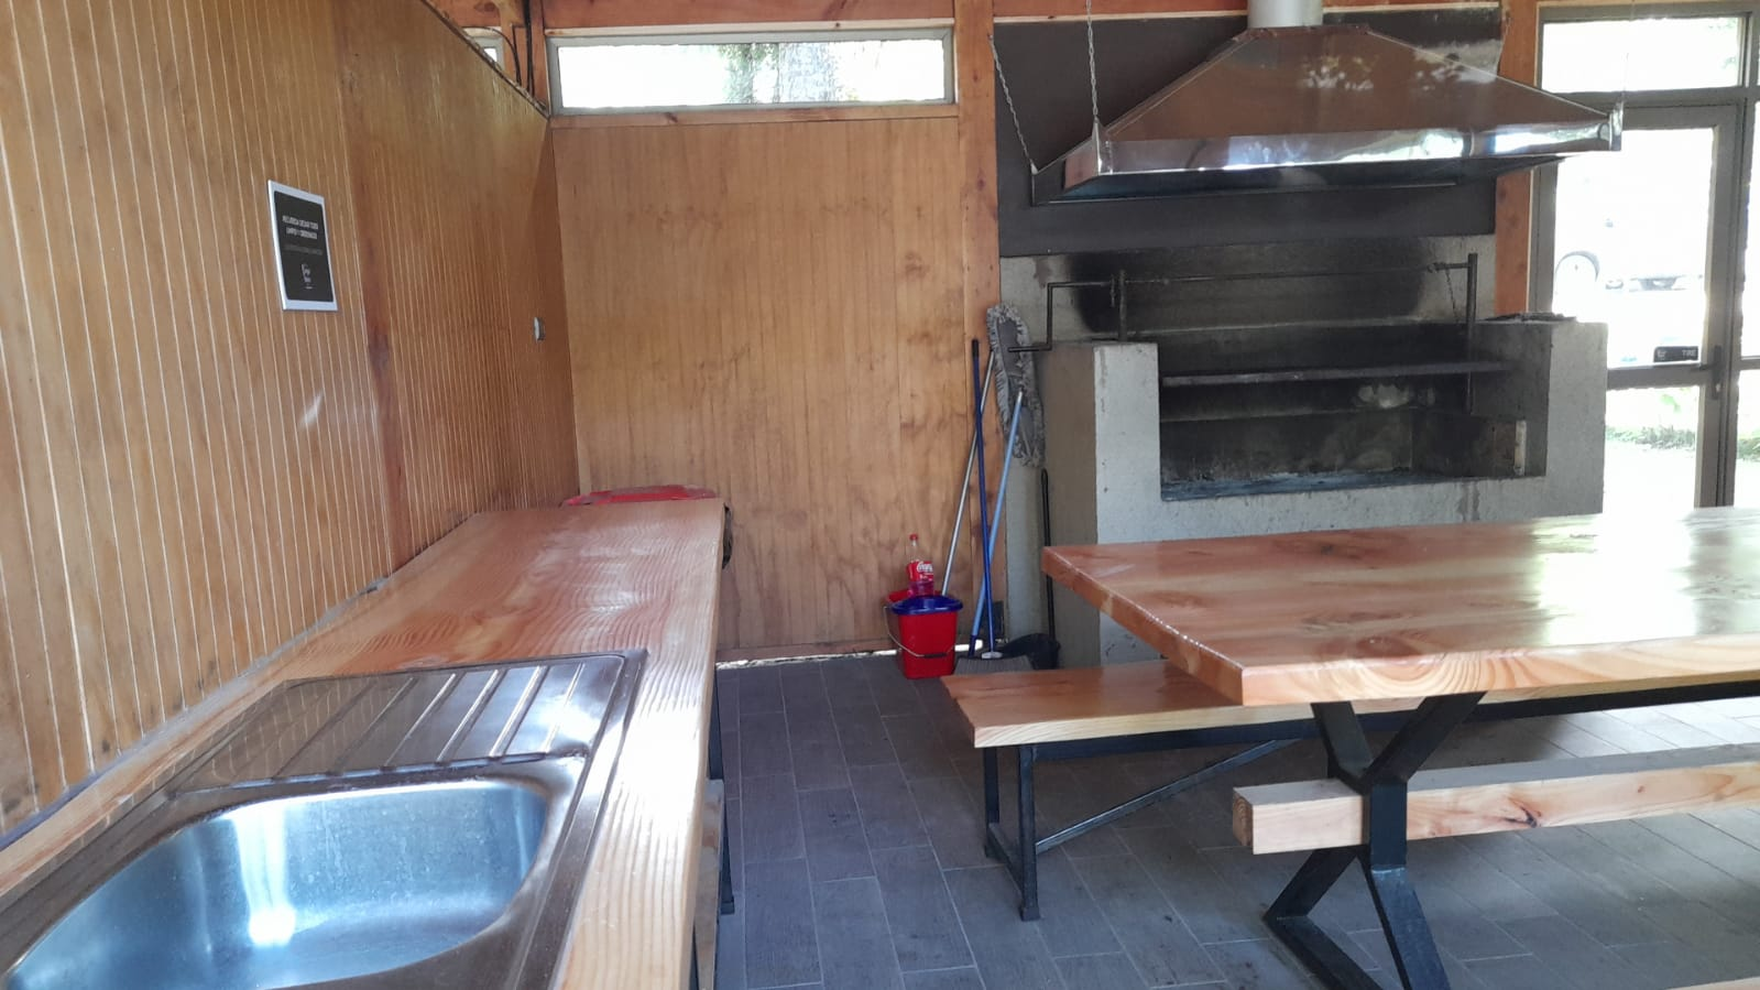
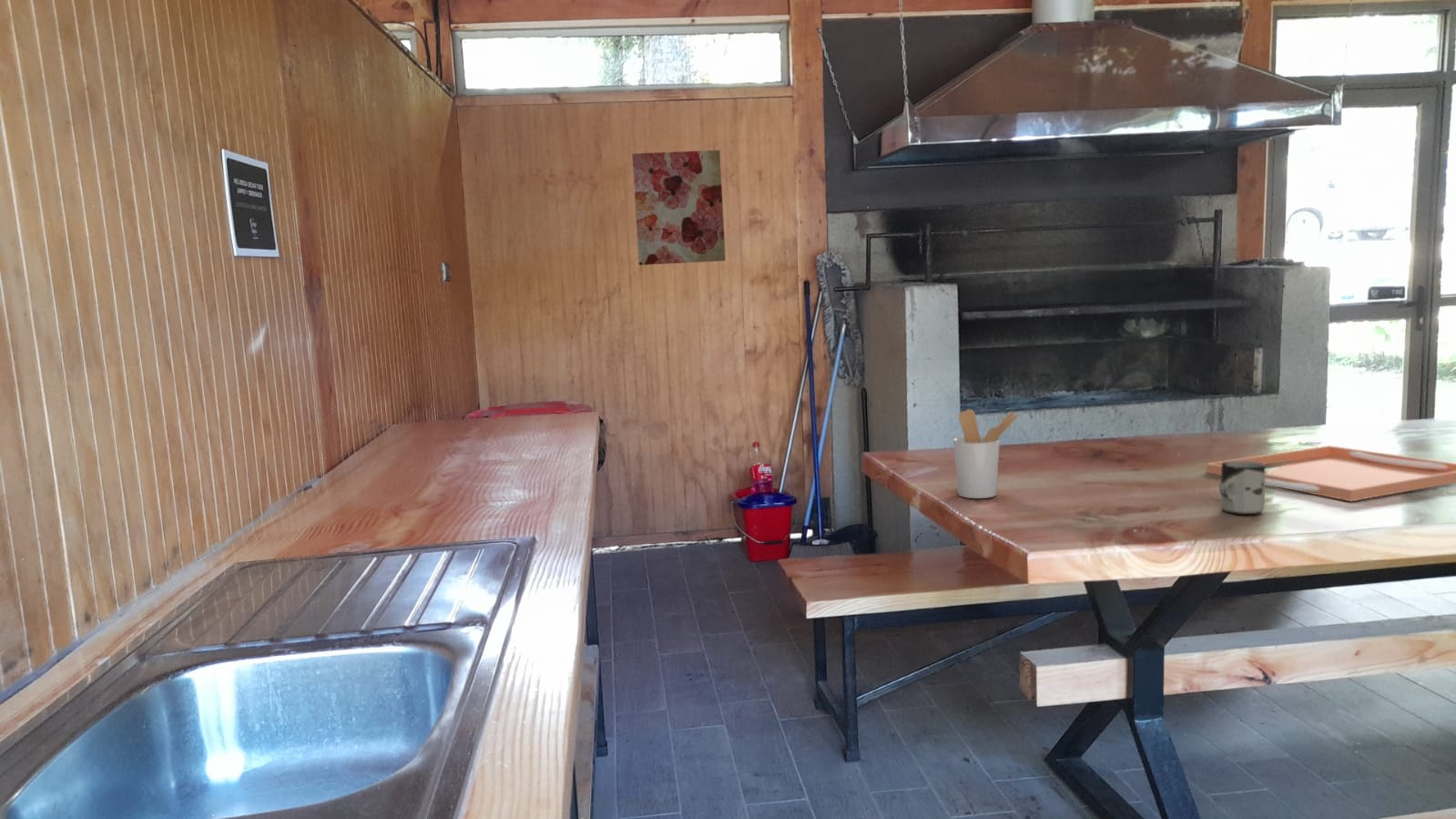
+ serving tray [1206,445,1456,502]
+ cup [1218,461,1266,516]
+ utensil holder [952,408,1020,499]
+ wall art [631,149,727,266]
